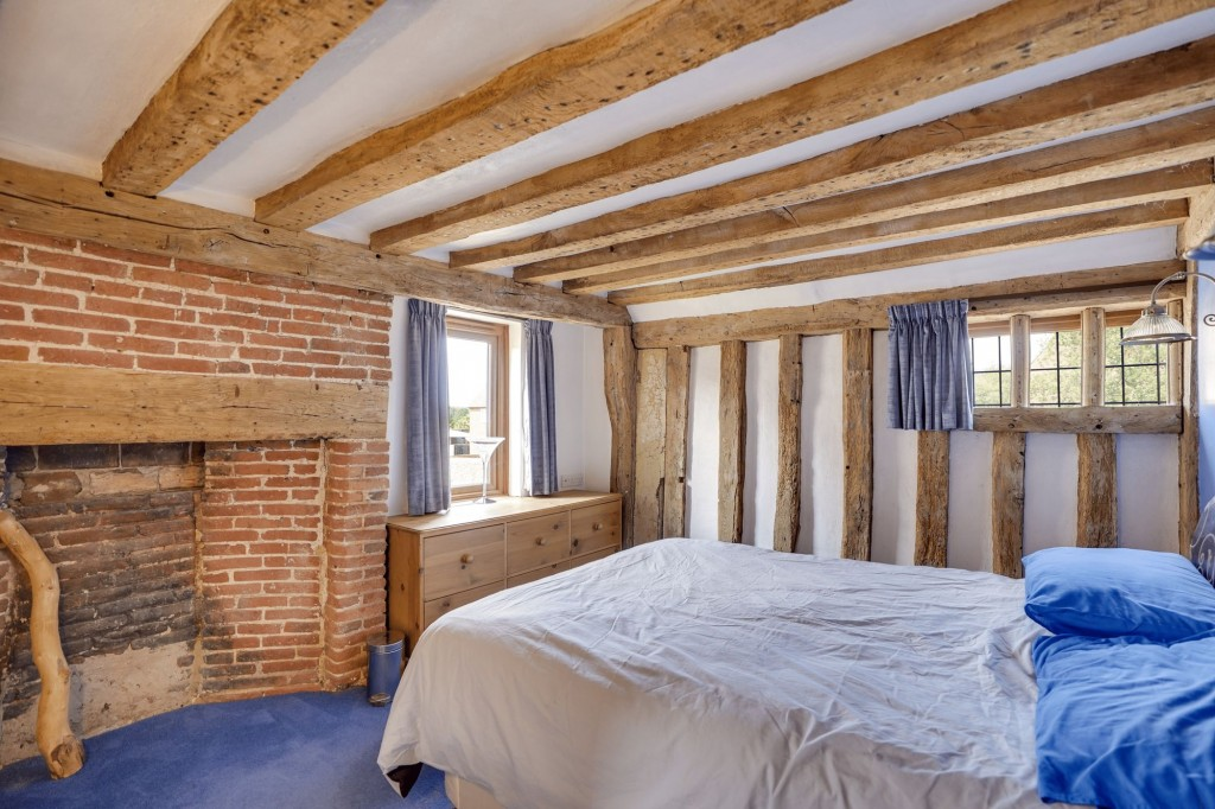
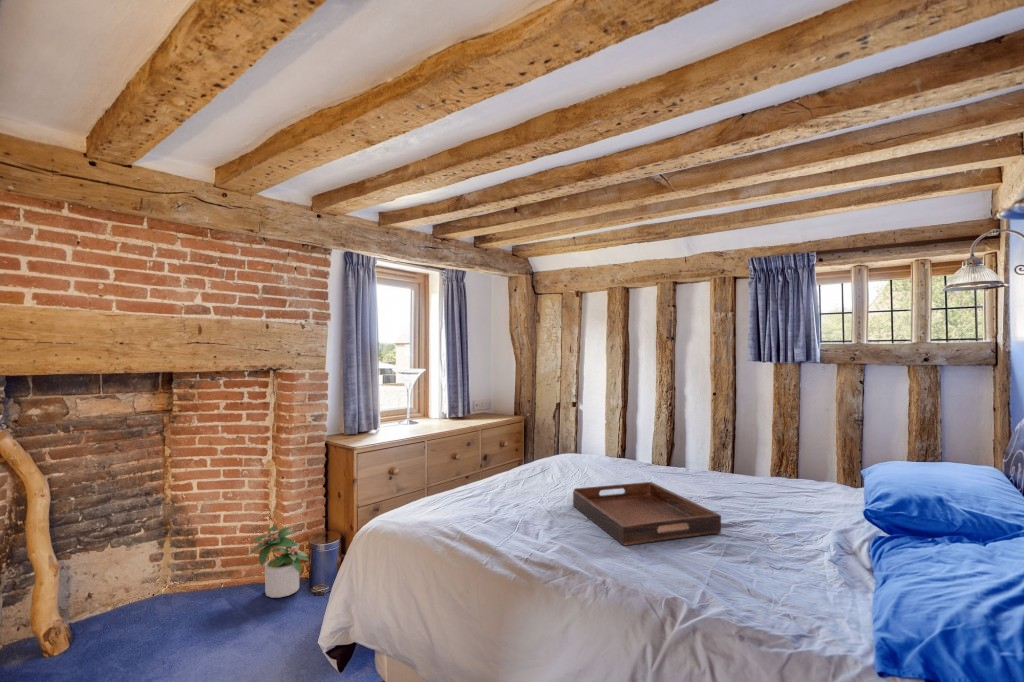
+ serving tray [572,481,722,547]
+ potted plant [245,524,311,598]
